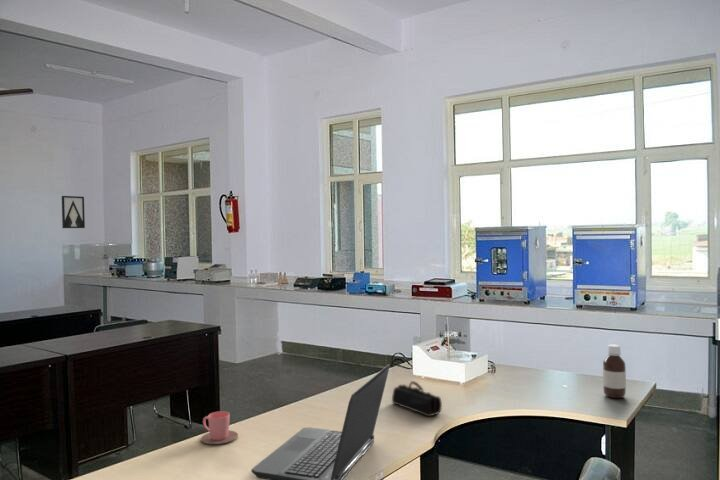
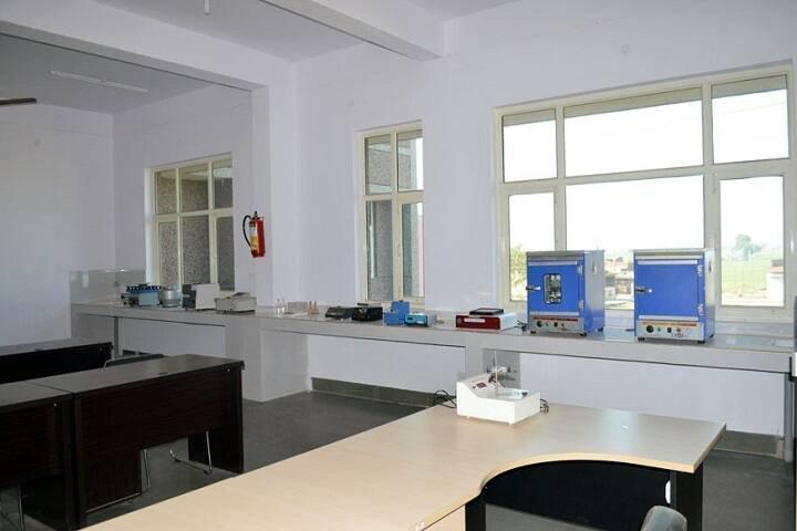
- pencil case [391,380,443,417]
- bottle [602,343,627,399]
- laptop computer [250,363,390,480]
- wall art [61,195,86,229]
- cup [200,410,239,445]
